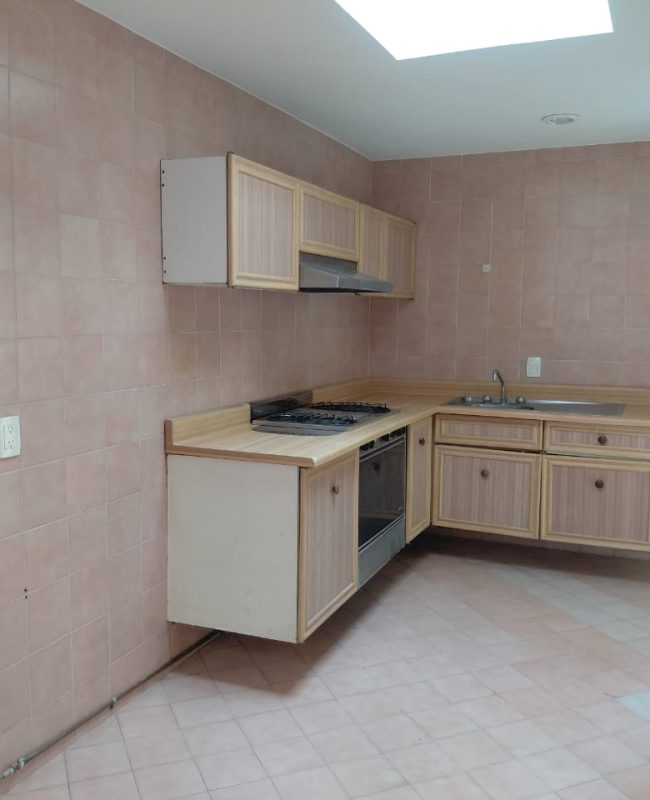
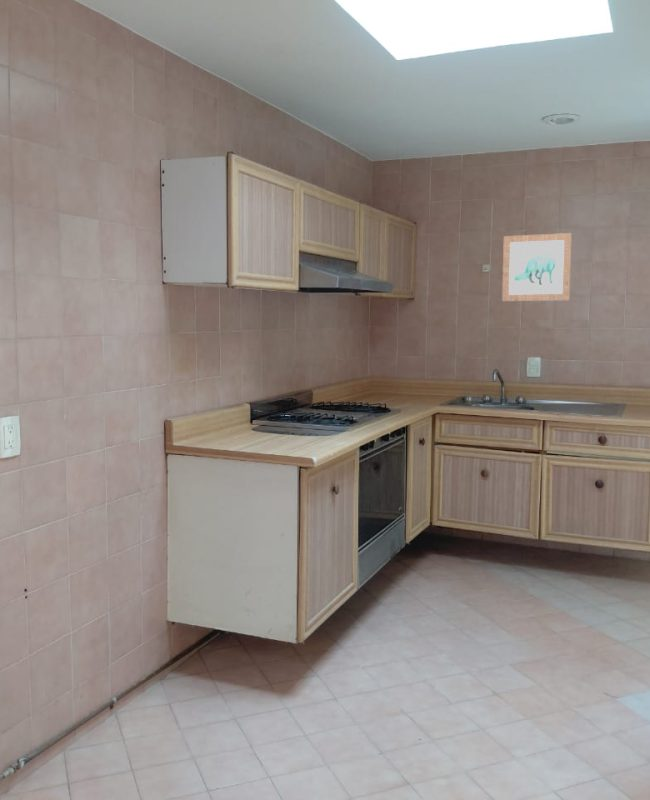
+ wall art [501,232,573,302]
